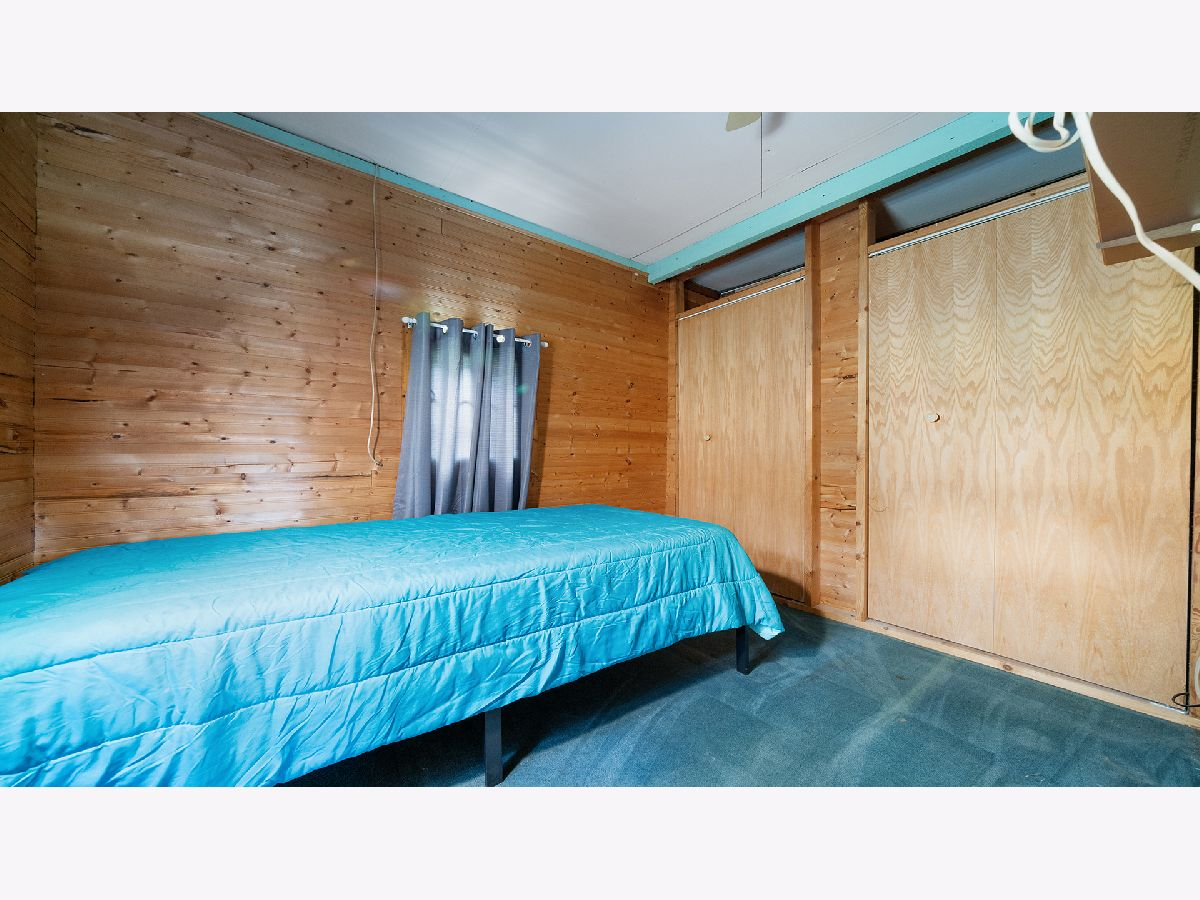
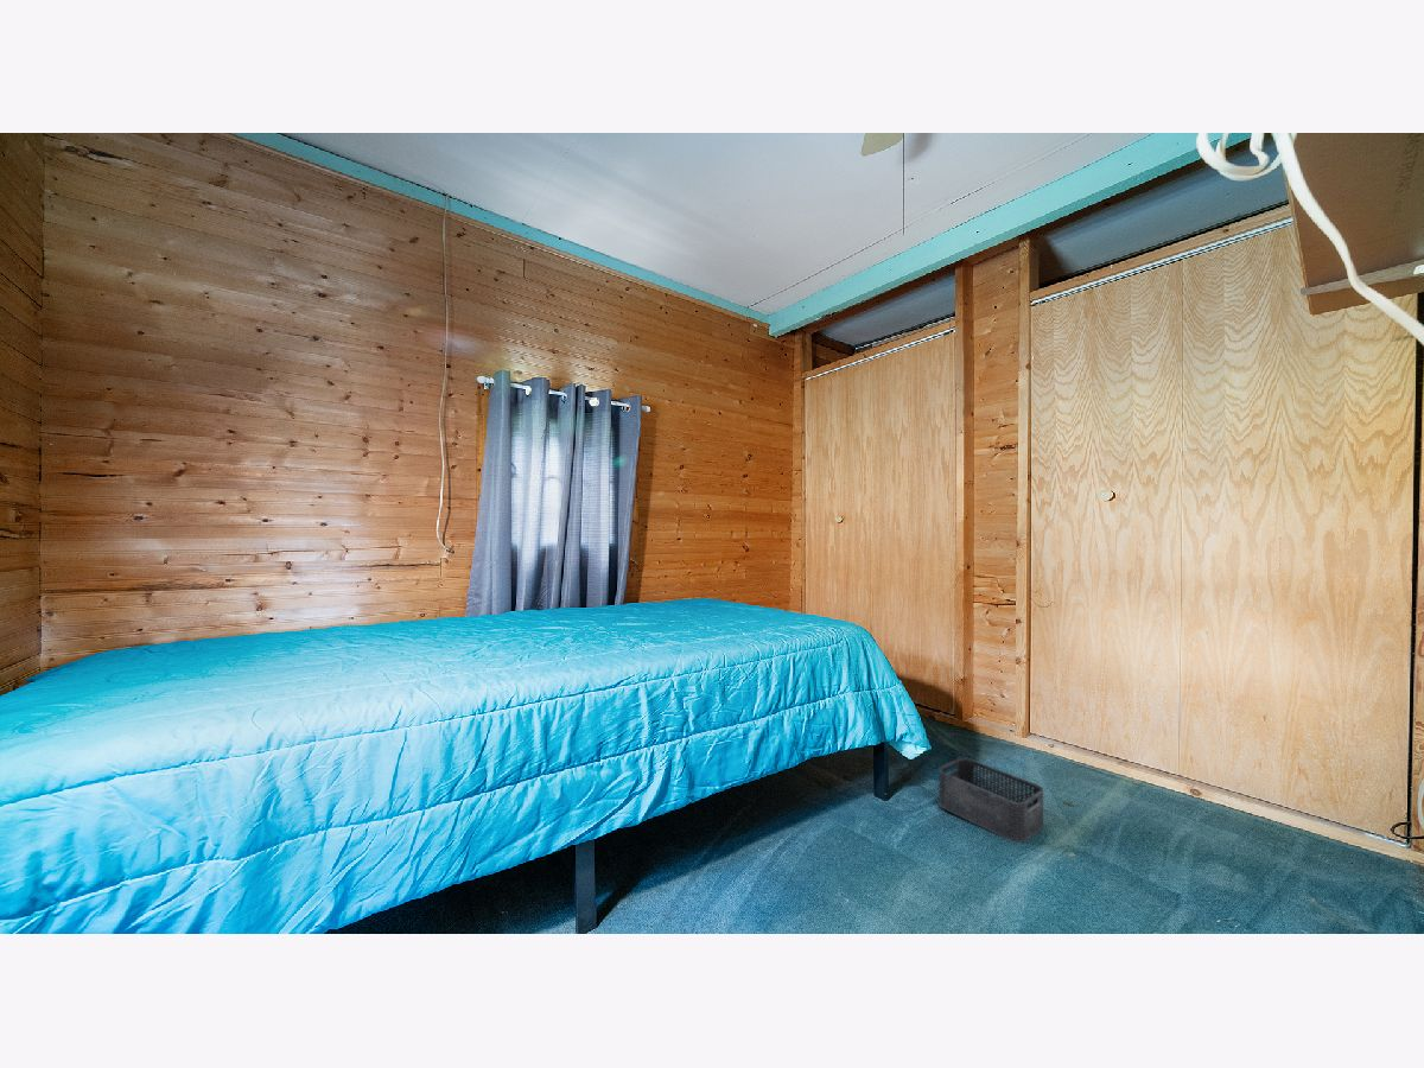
+ storage bin [937,757,1044,844]
